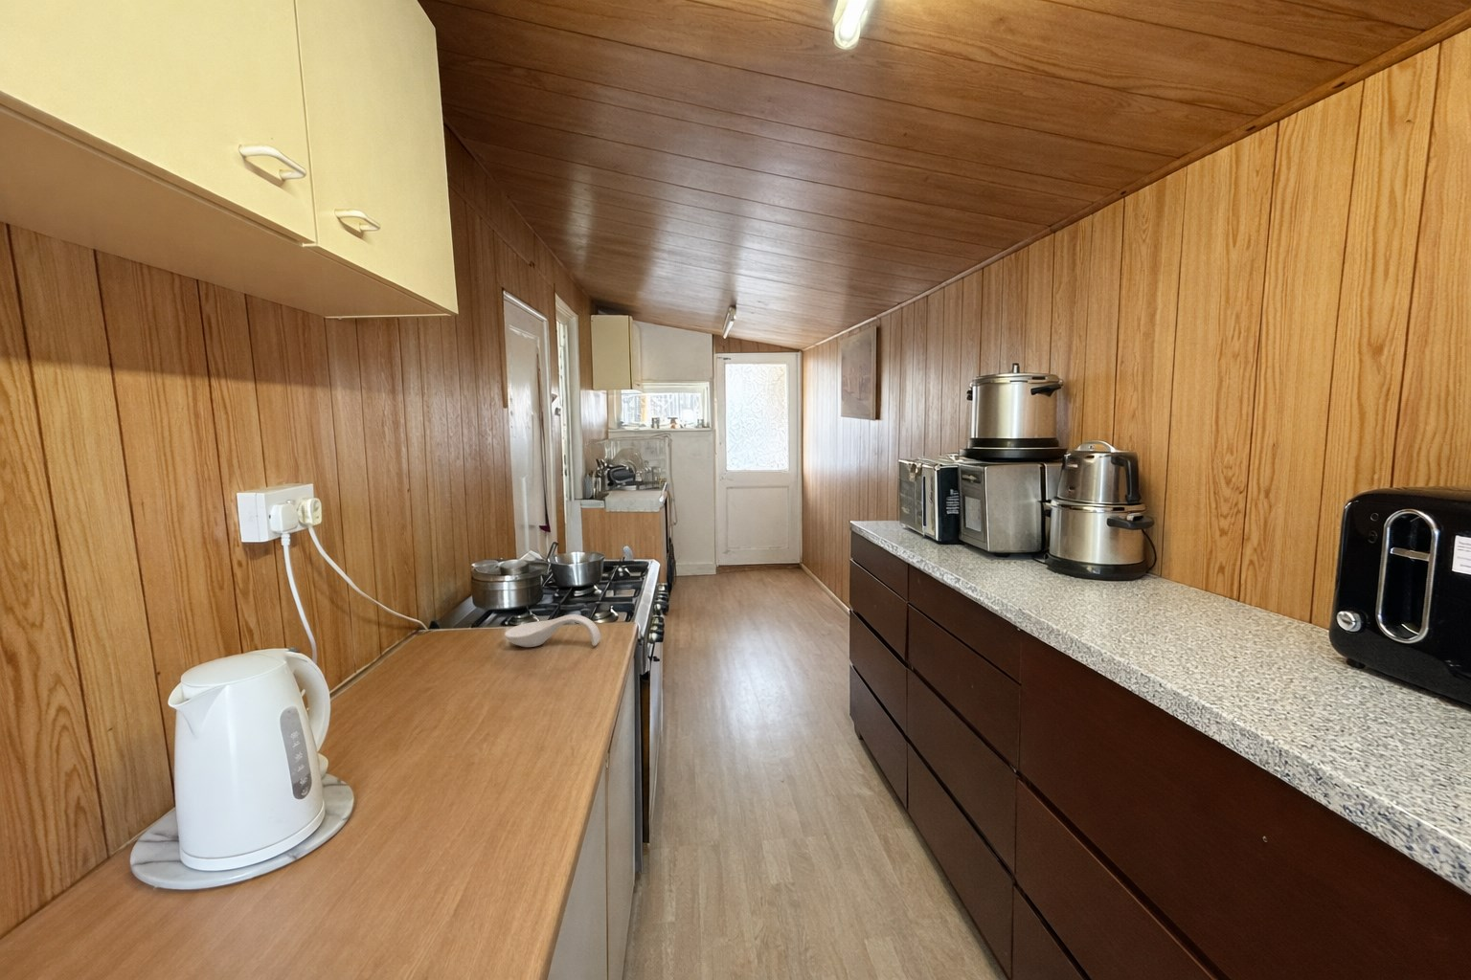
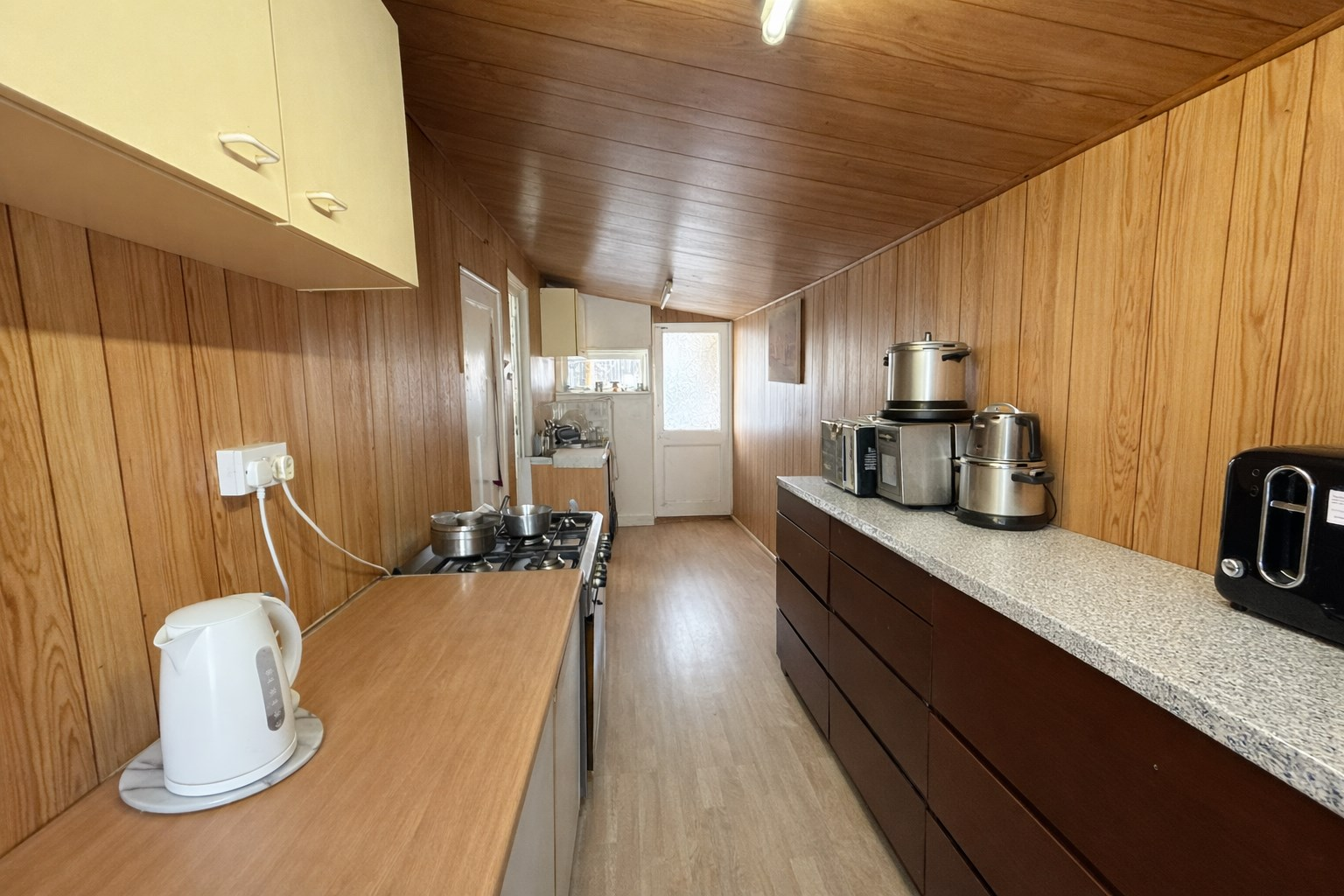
- spoon rest [503,614,601,648]
